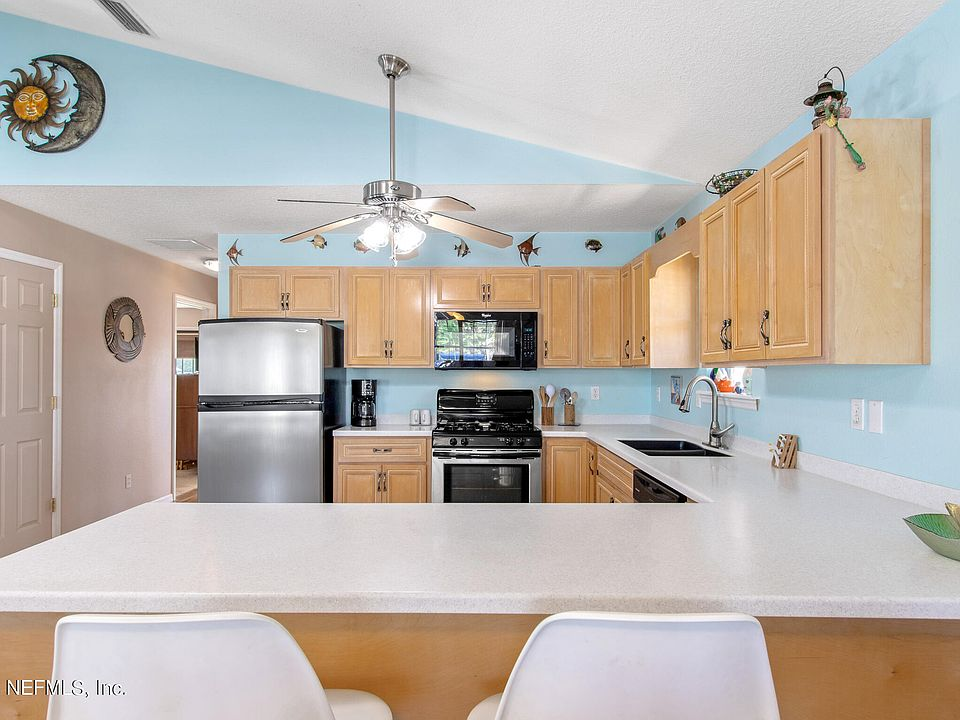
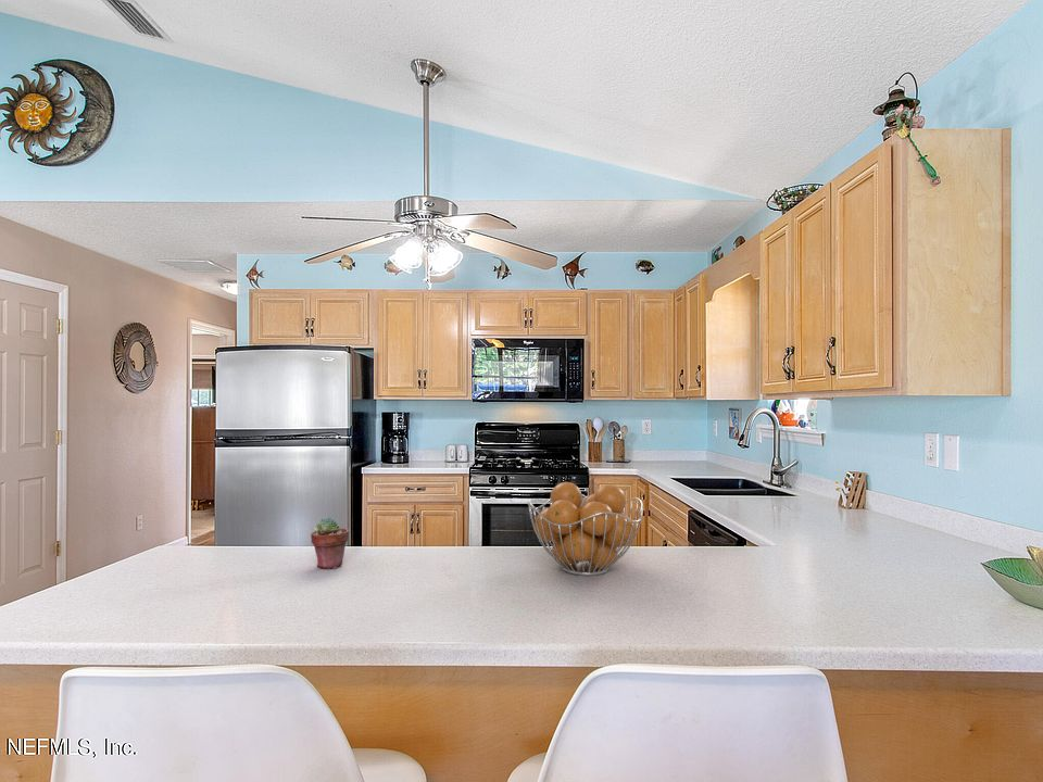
+ fruit basket [527,481,644,577]
+ potted succulent [310,517,350,570]
